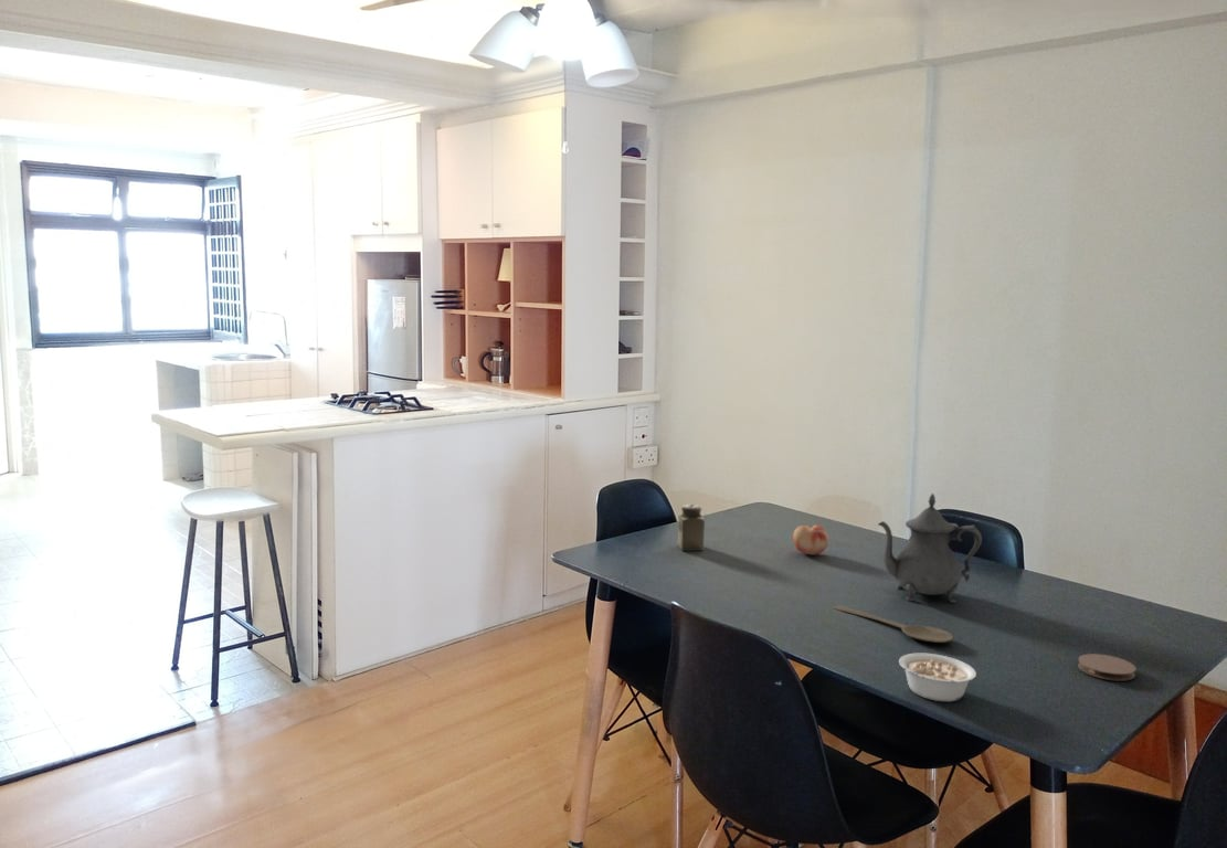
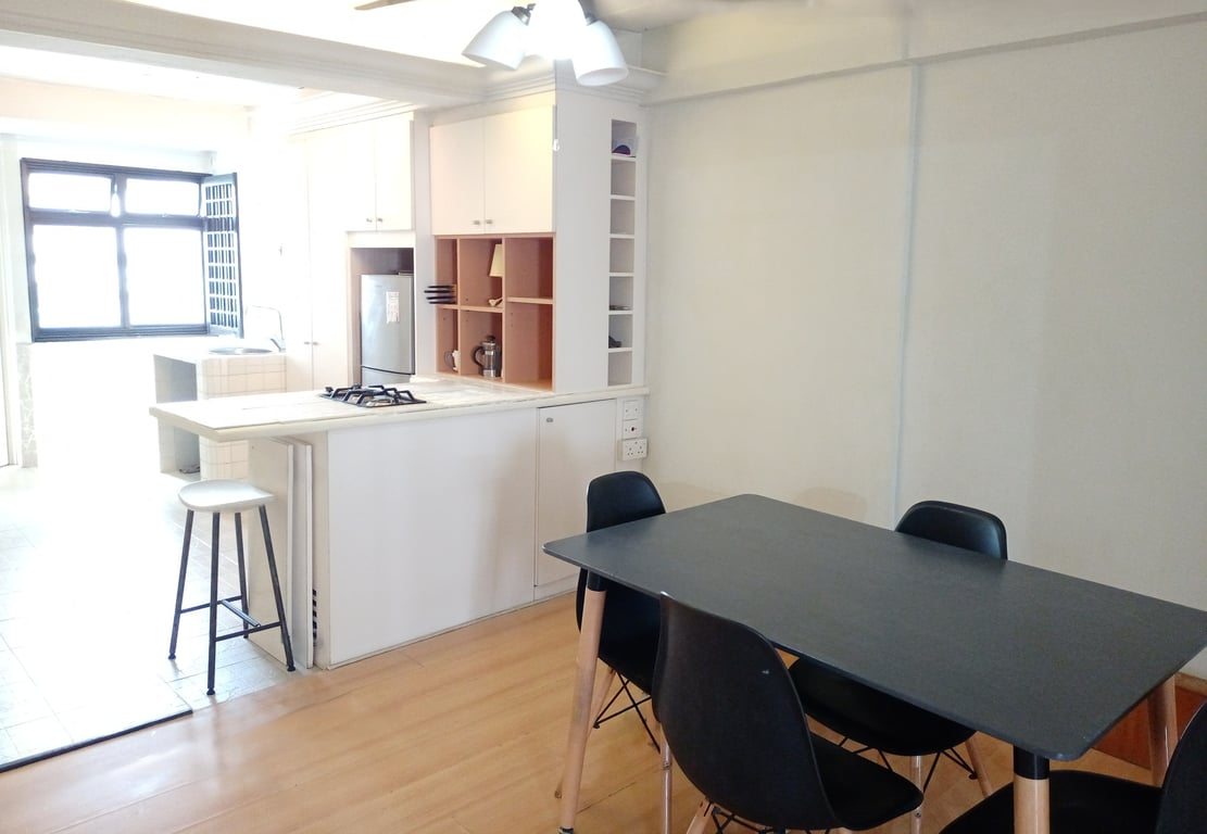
- salt shaker [677,504,706,552]
- fruit [792,523,829,556]
- legume [898,653,977,703]
- teapot [877,492,983,604]
- coaster [1077,653,1138,682]
- wooden spoon [833,604,954,644]
